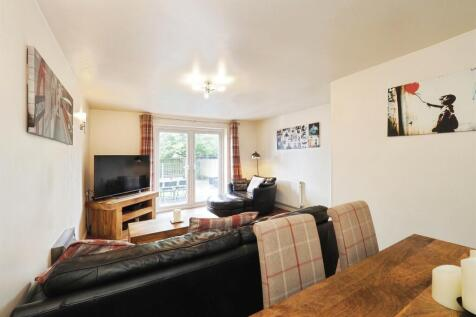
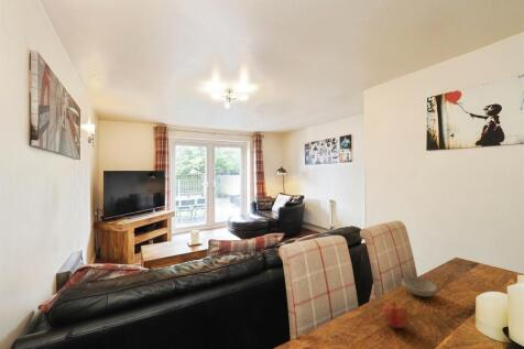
+ bowl [401,276,439,297]
+ apple [381,301,410,329]
